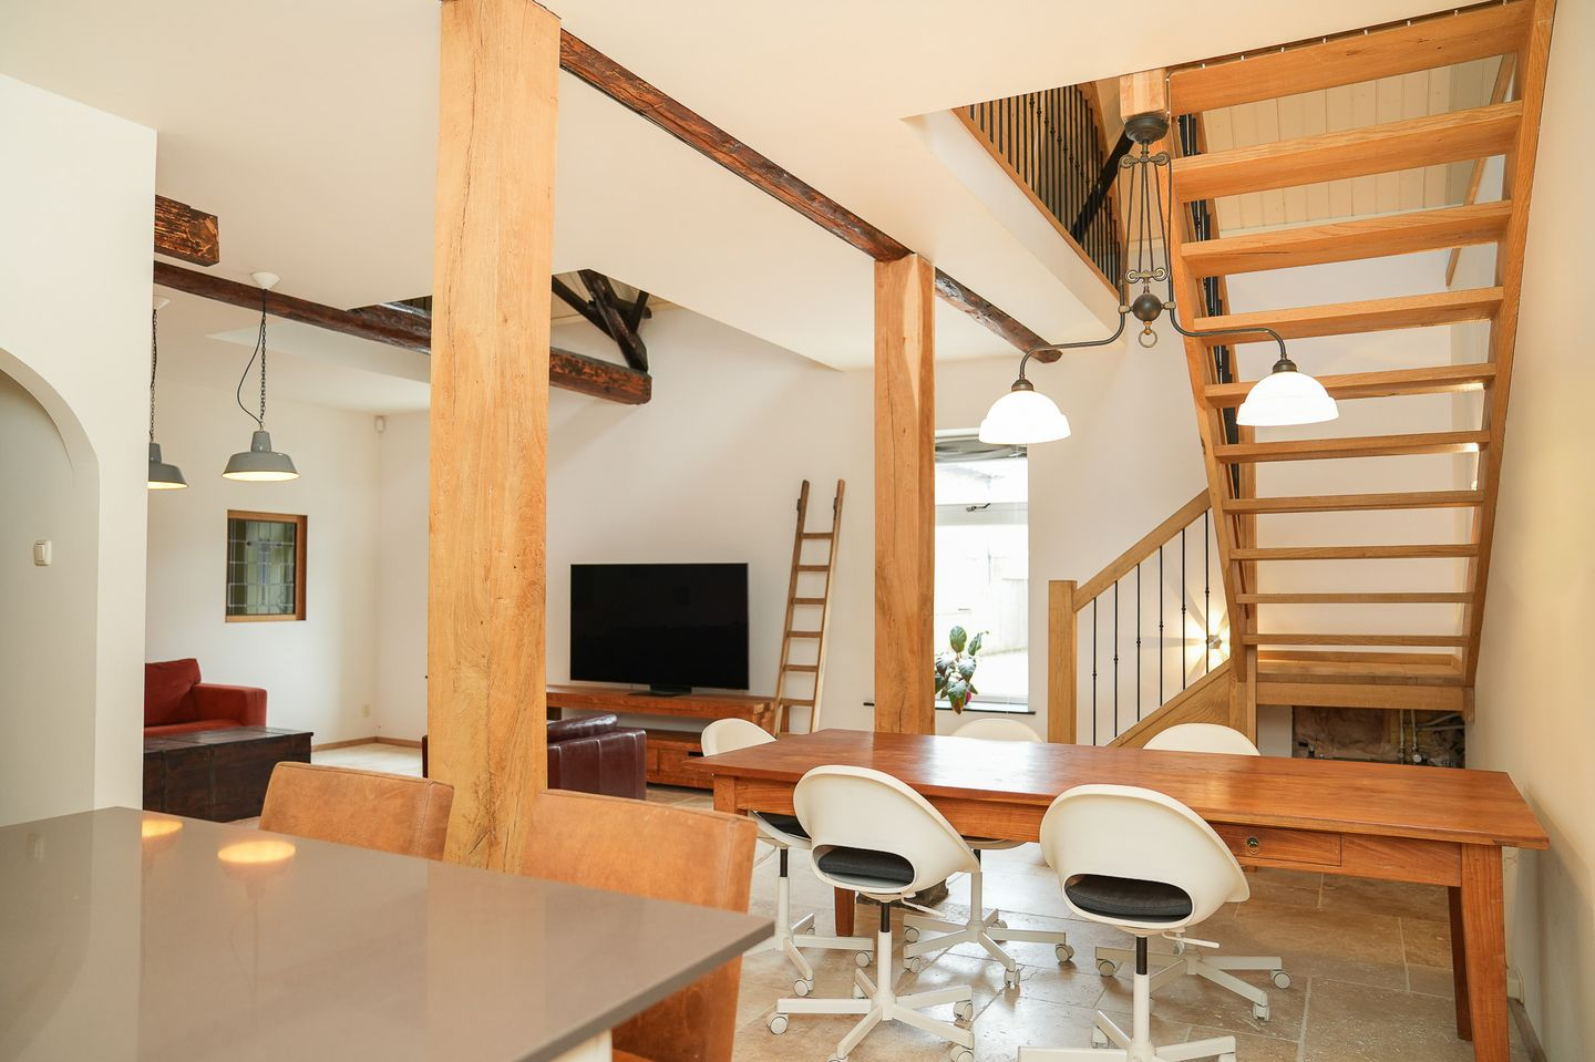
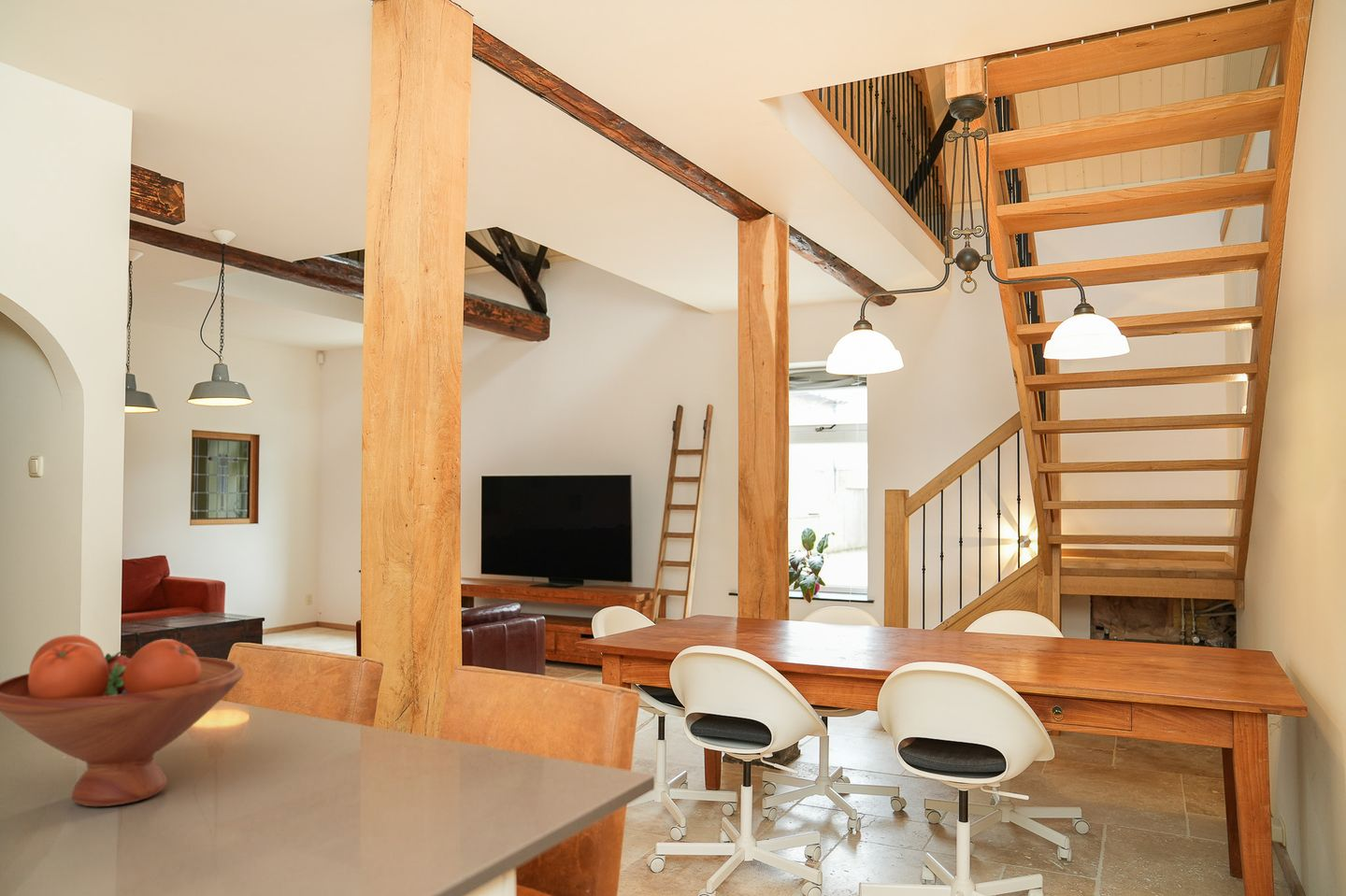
+ fruit bowl [0,634,245,807]
